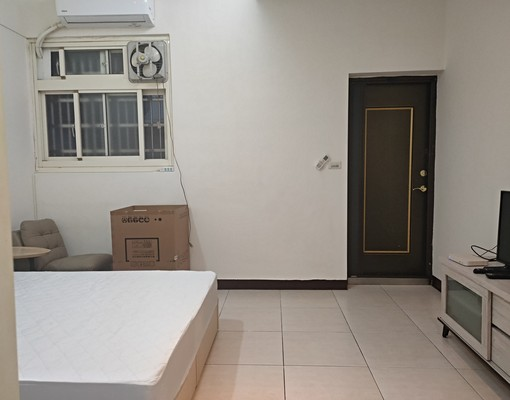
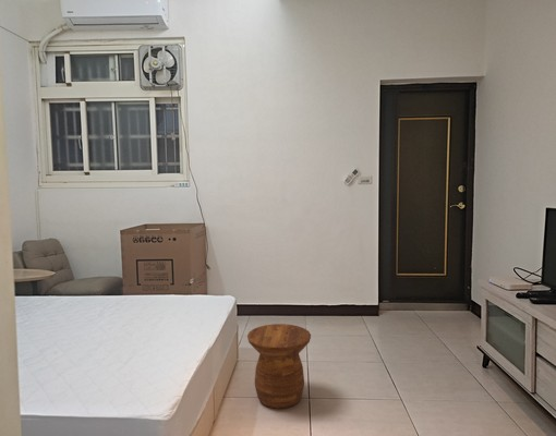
+ side table [246,323,312,410]
